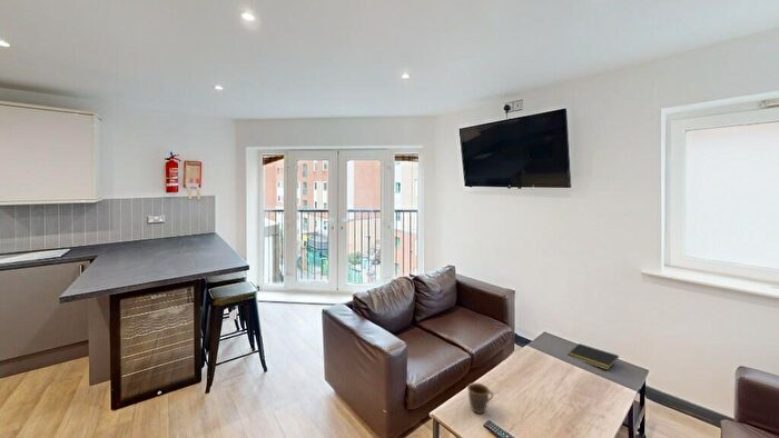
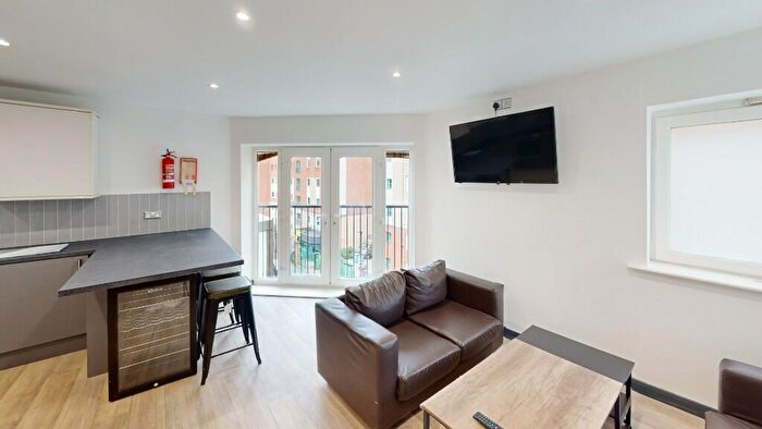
- mug [466,382,494,415]
- notepad [566,342,620,371]
